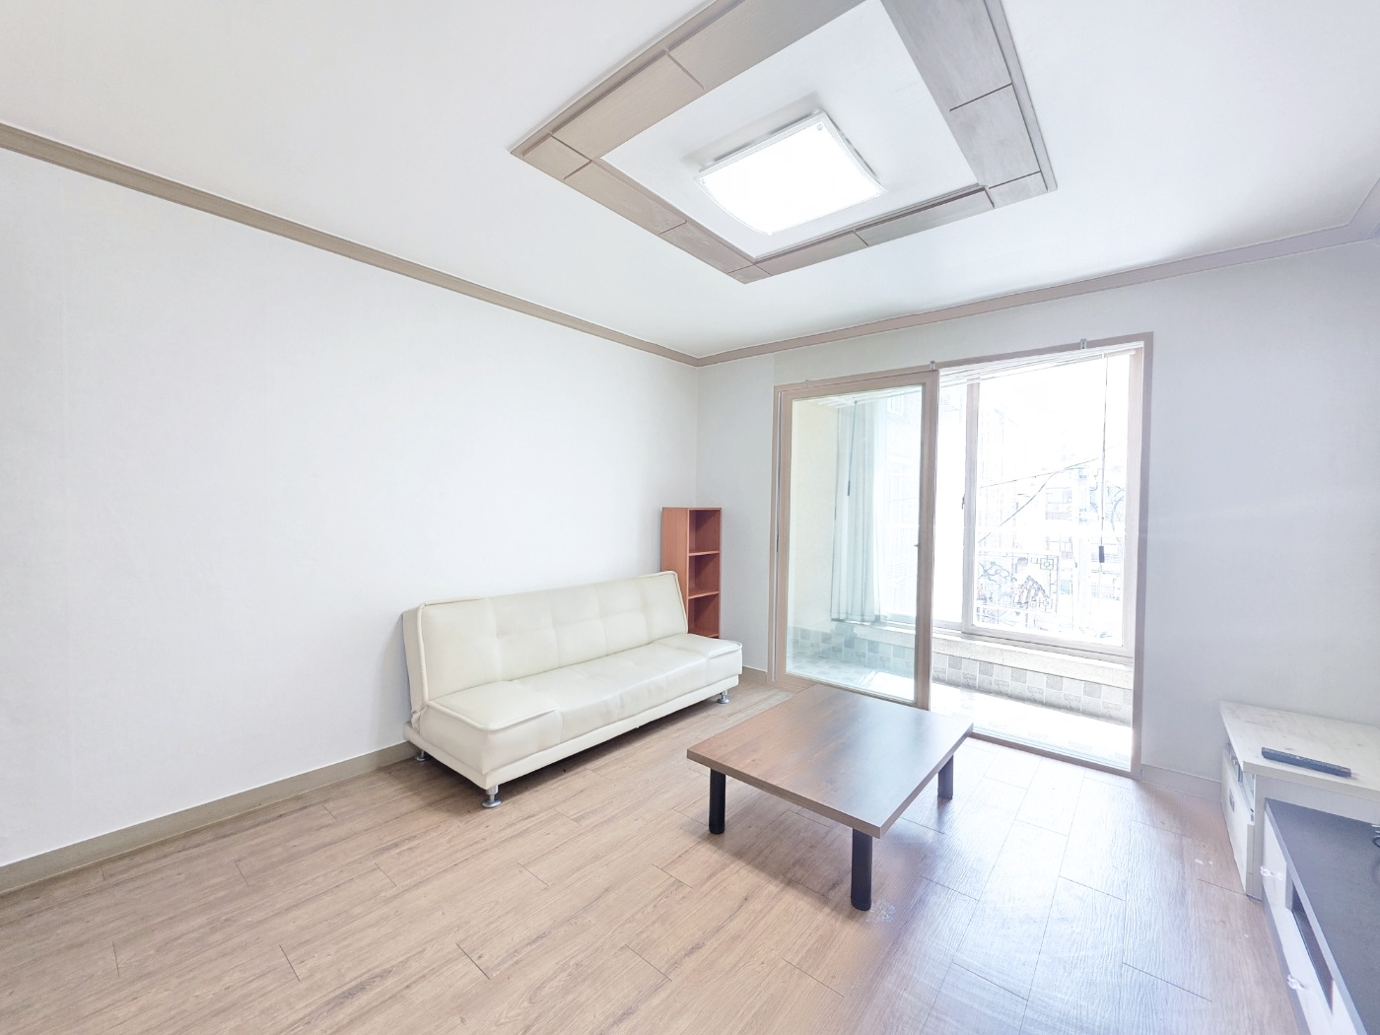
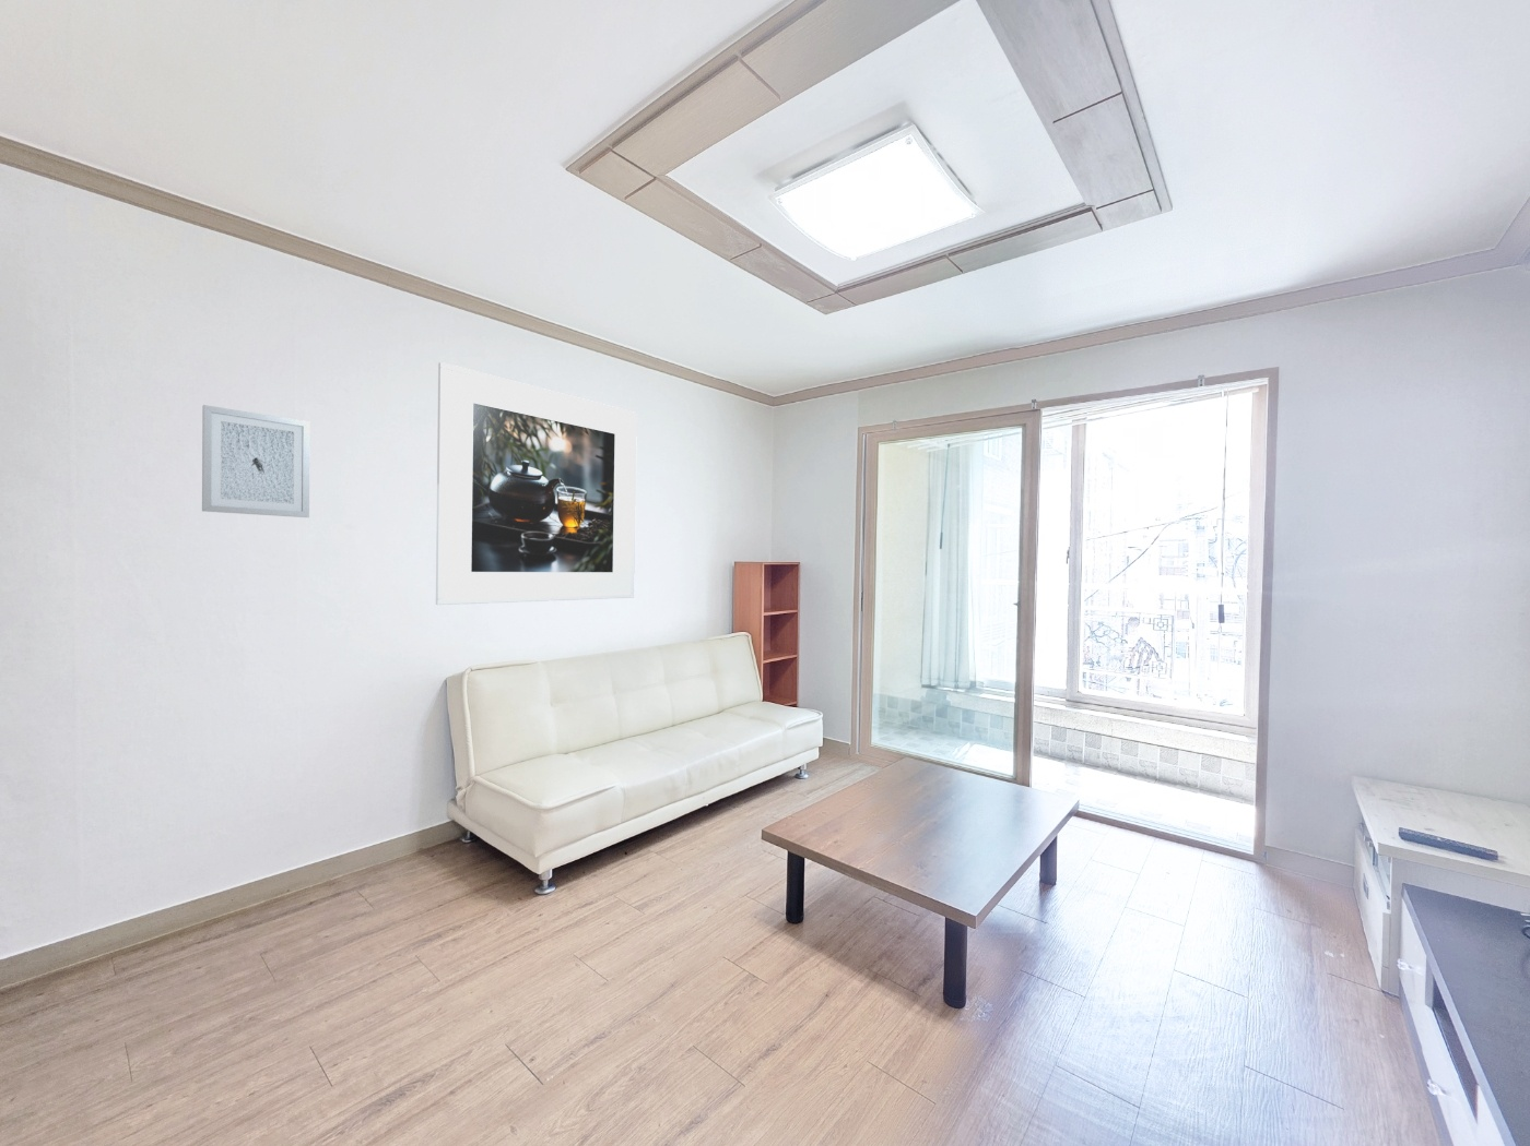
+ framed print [435,361,639,606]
+ wall art [201,403,312,519]
